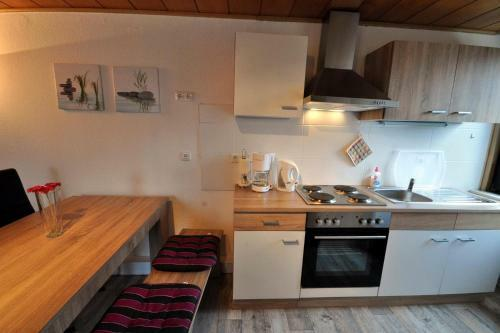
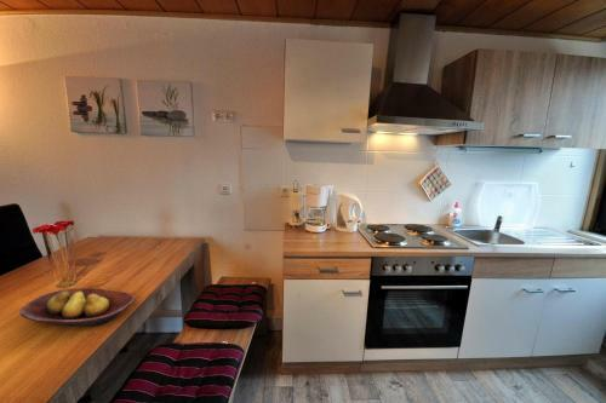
+ fruit bowl [19,287,136,328]
